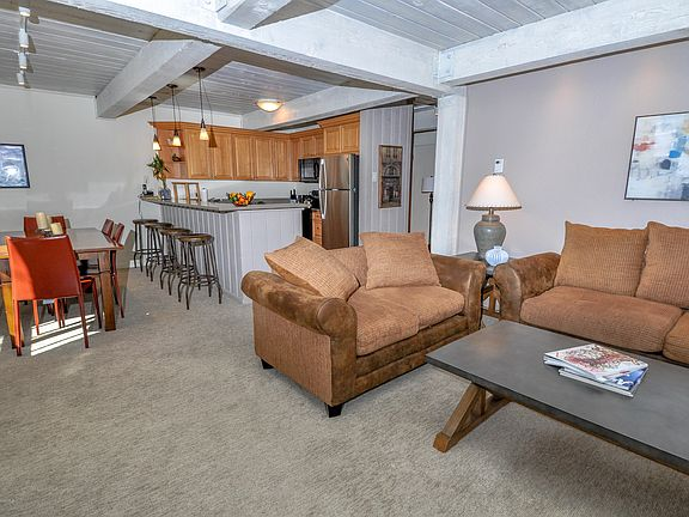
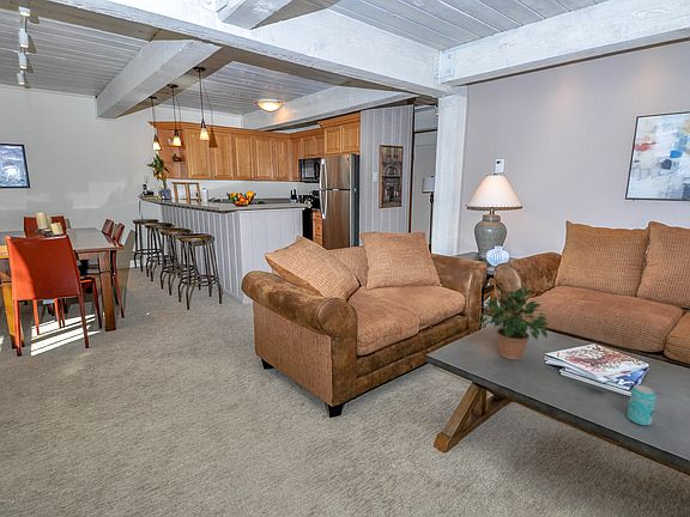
+ beverage can [627,384,658,426]
+ potted plant [476,280,550,361]
